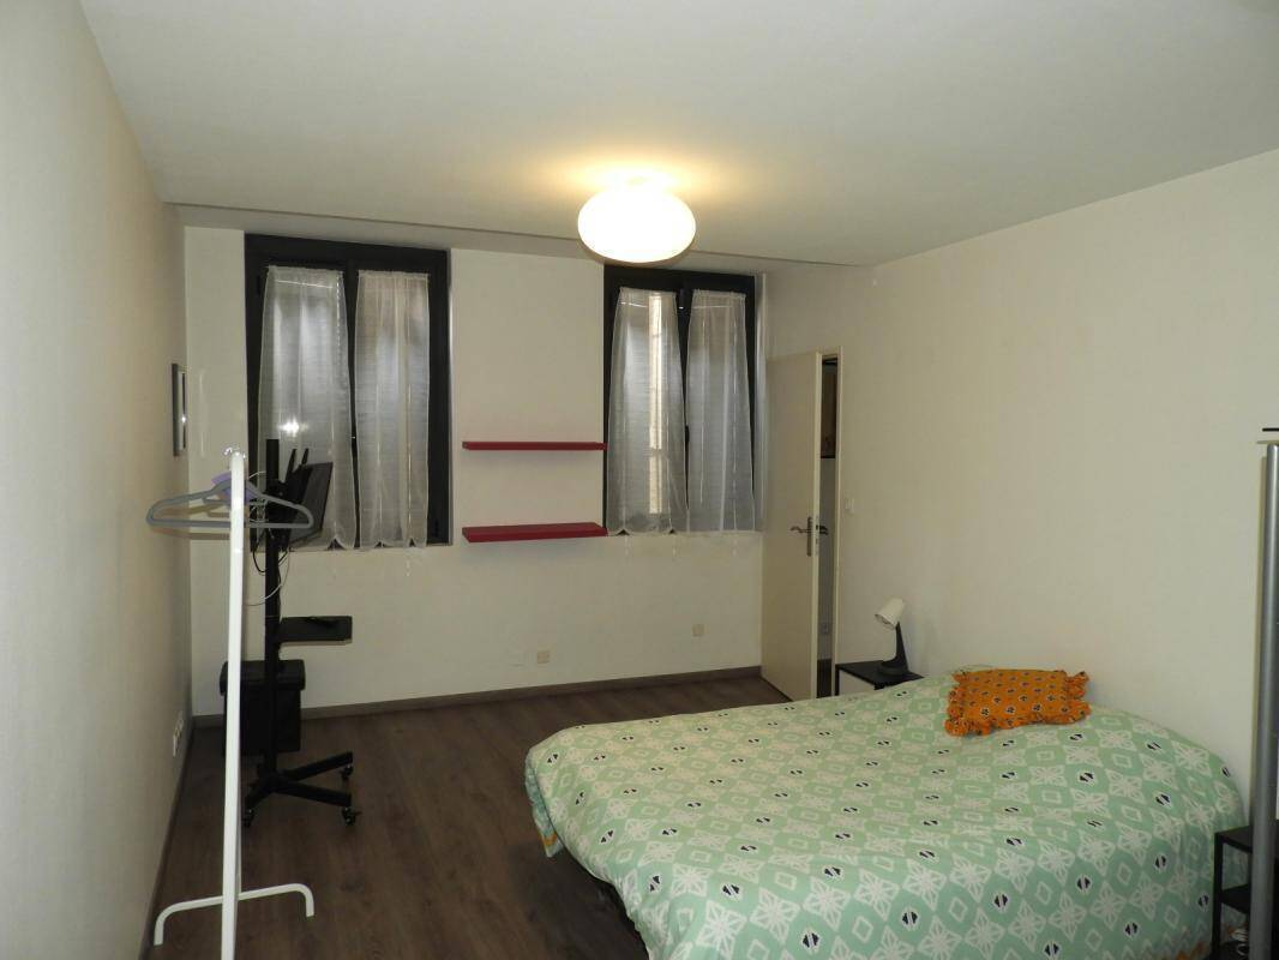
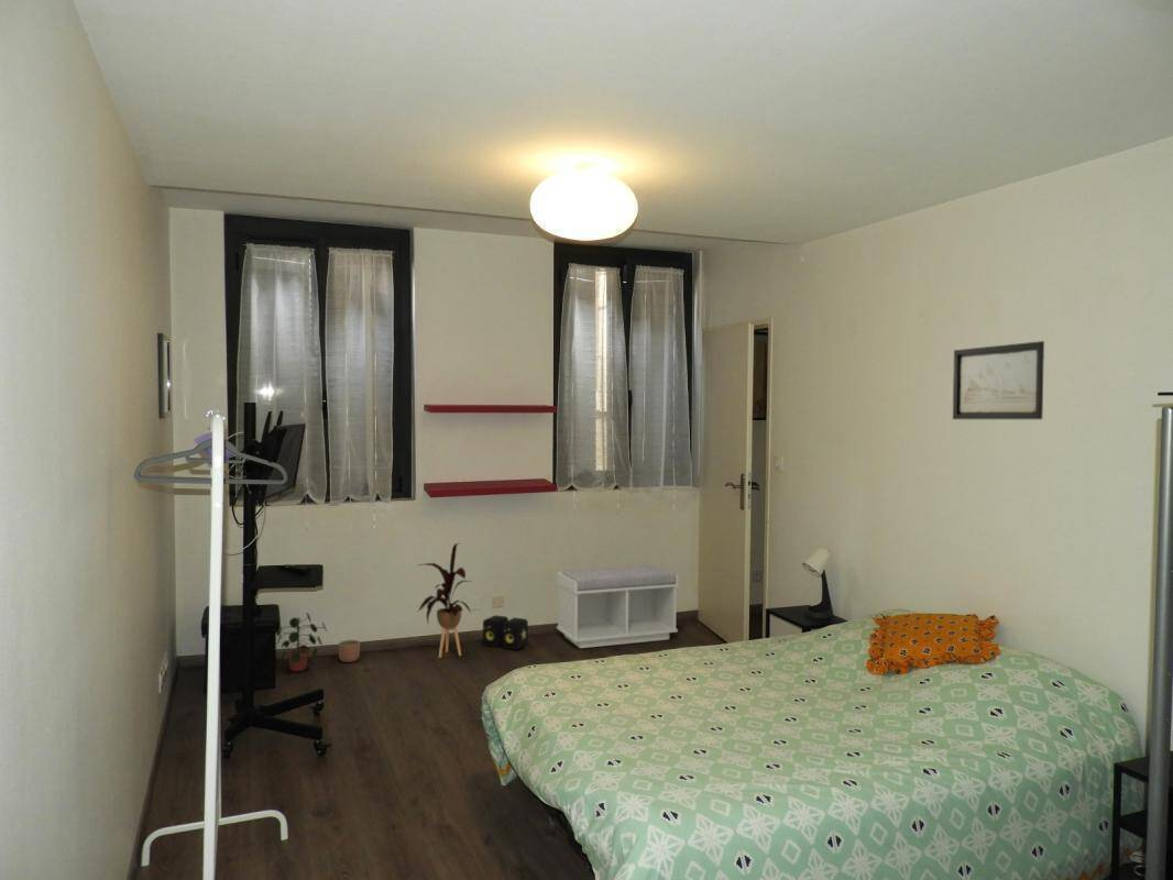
+ potted plant [275,612,328,672]
+ wall art [952,340,1045,420]
+ bench [556,564,679,649]
+ speaker [482,614,529,651]
+ planter [338,639,361,663]
+ house plant [417,542,472,659]
